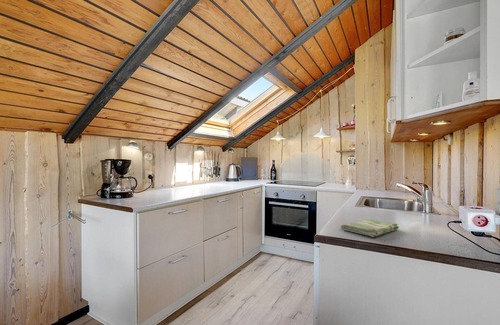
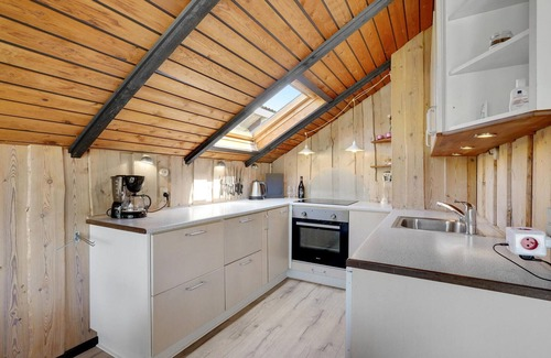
- dish towel [340,218,400,238]
